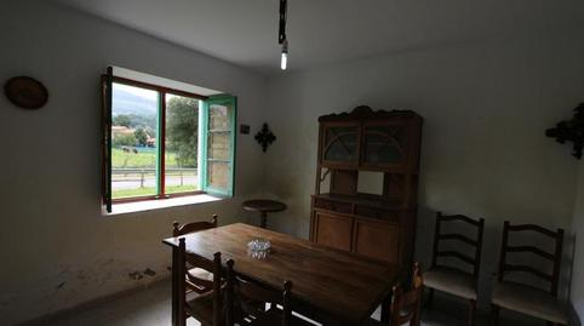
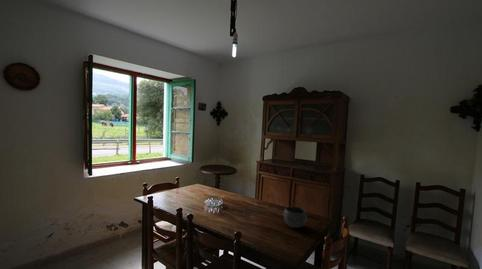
+ ceramic bowl [283,206,308,229]
